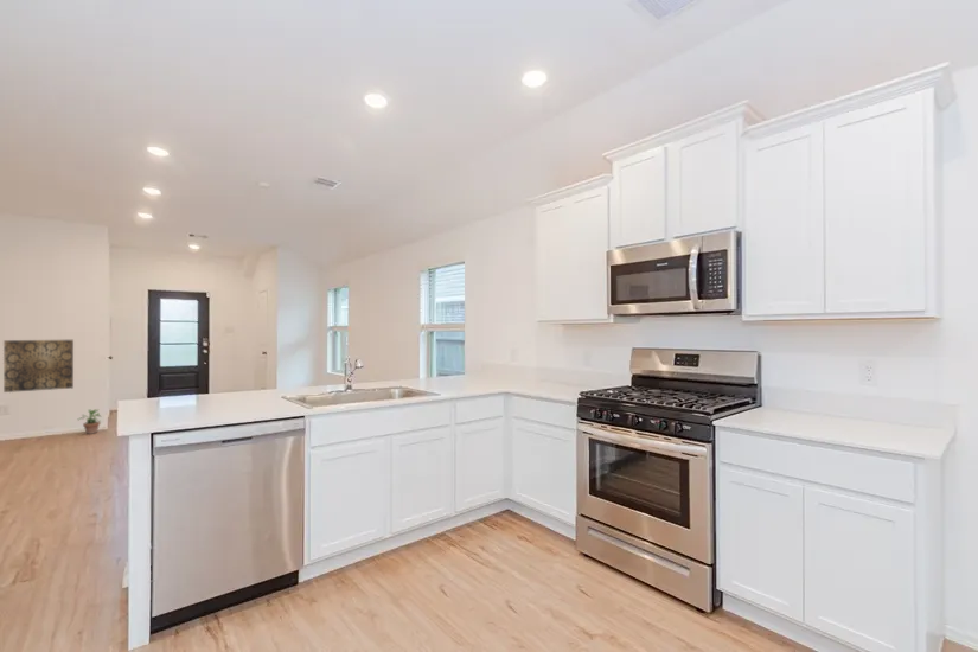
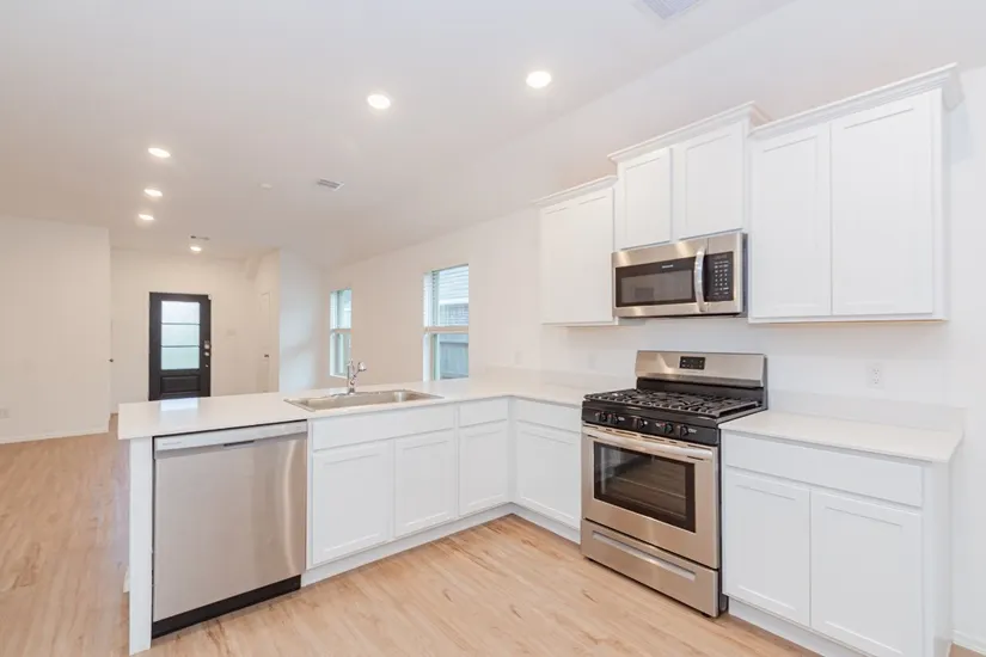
- wall art [2,339,75,394]
- potted plant [76,408,102,435]
